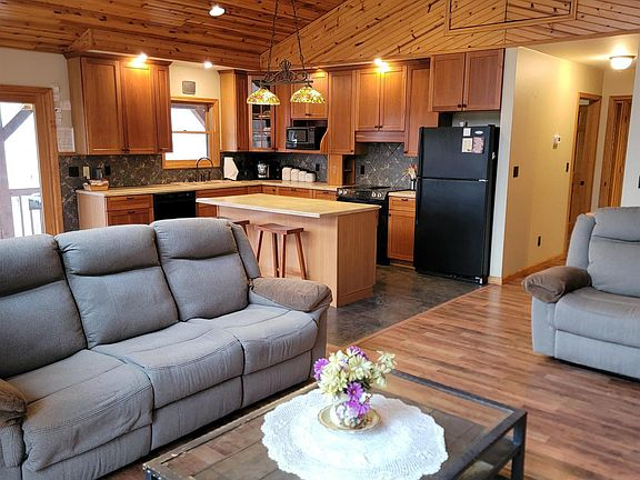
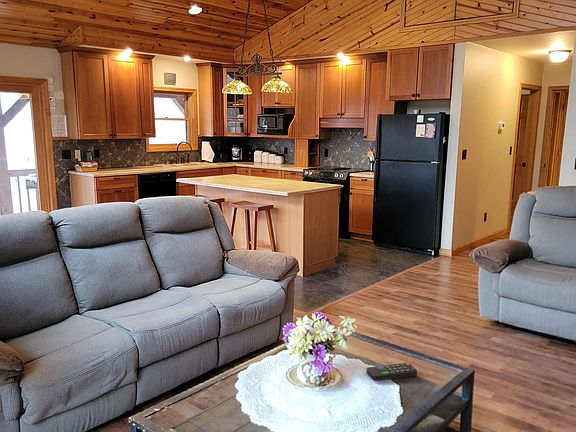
+ remote control [365,362,418,382]
